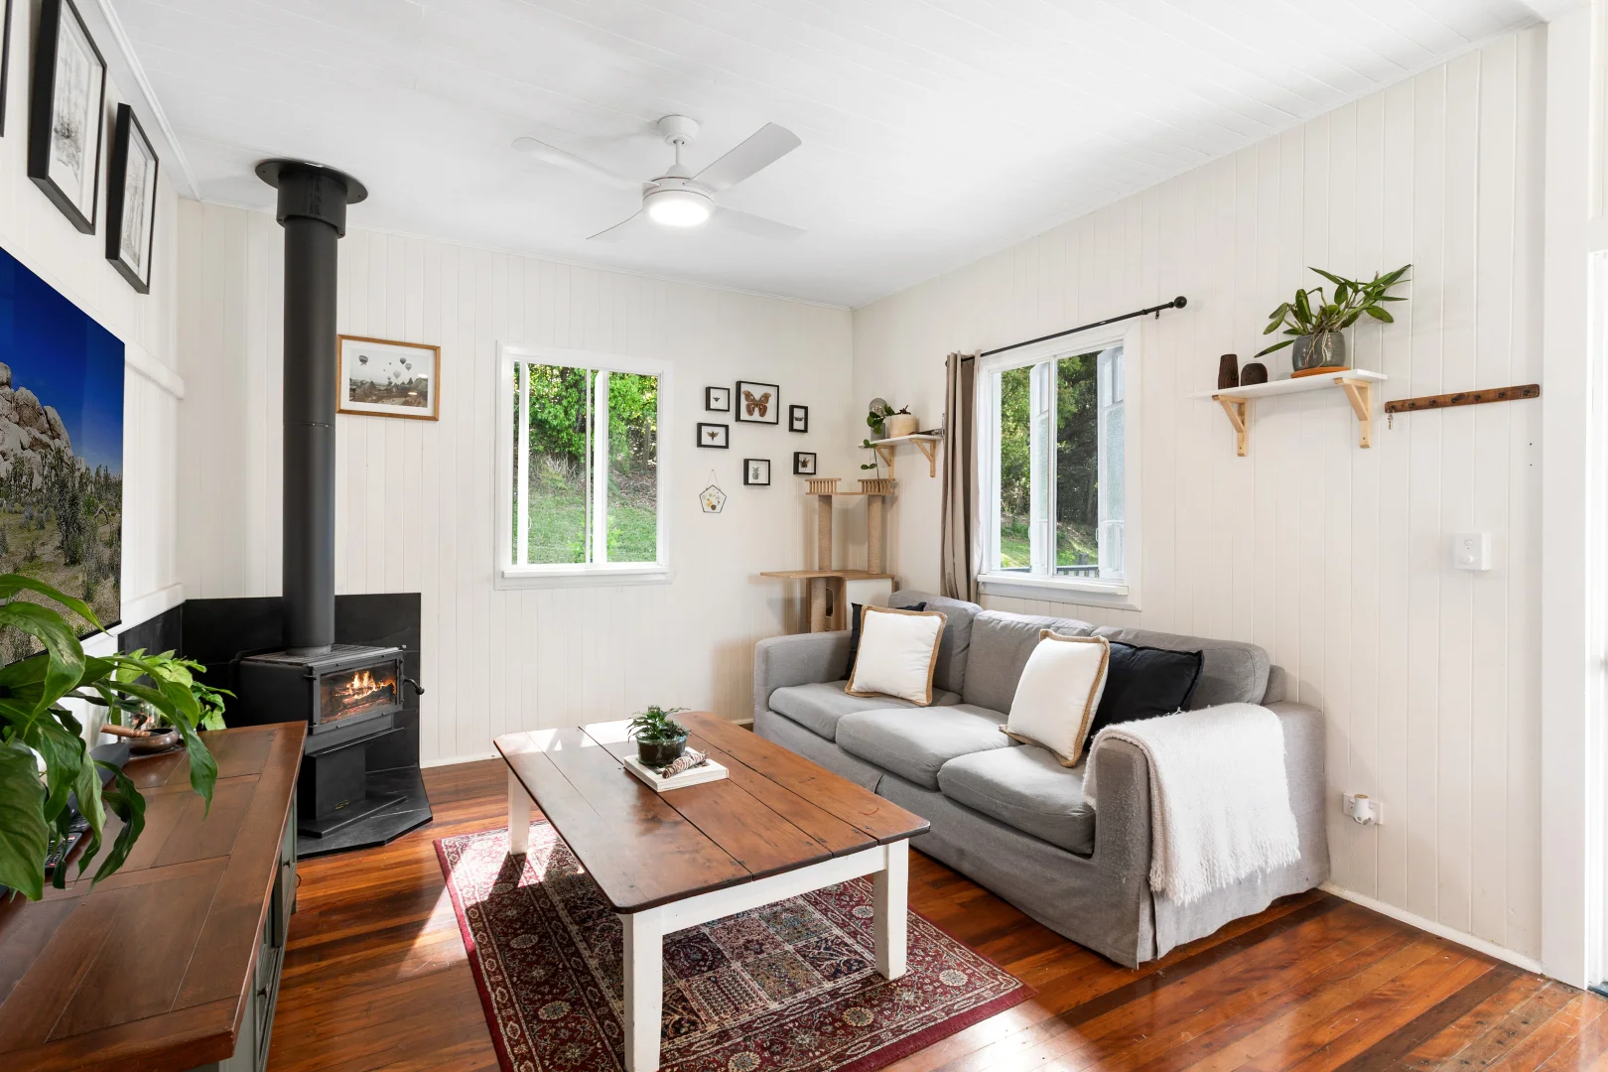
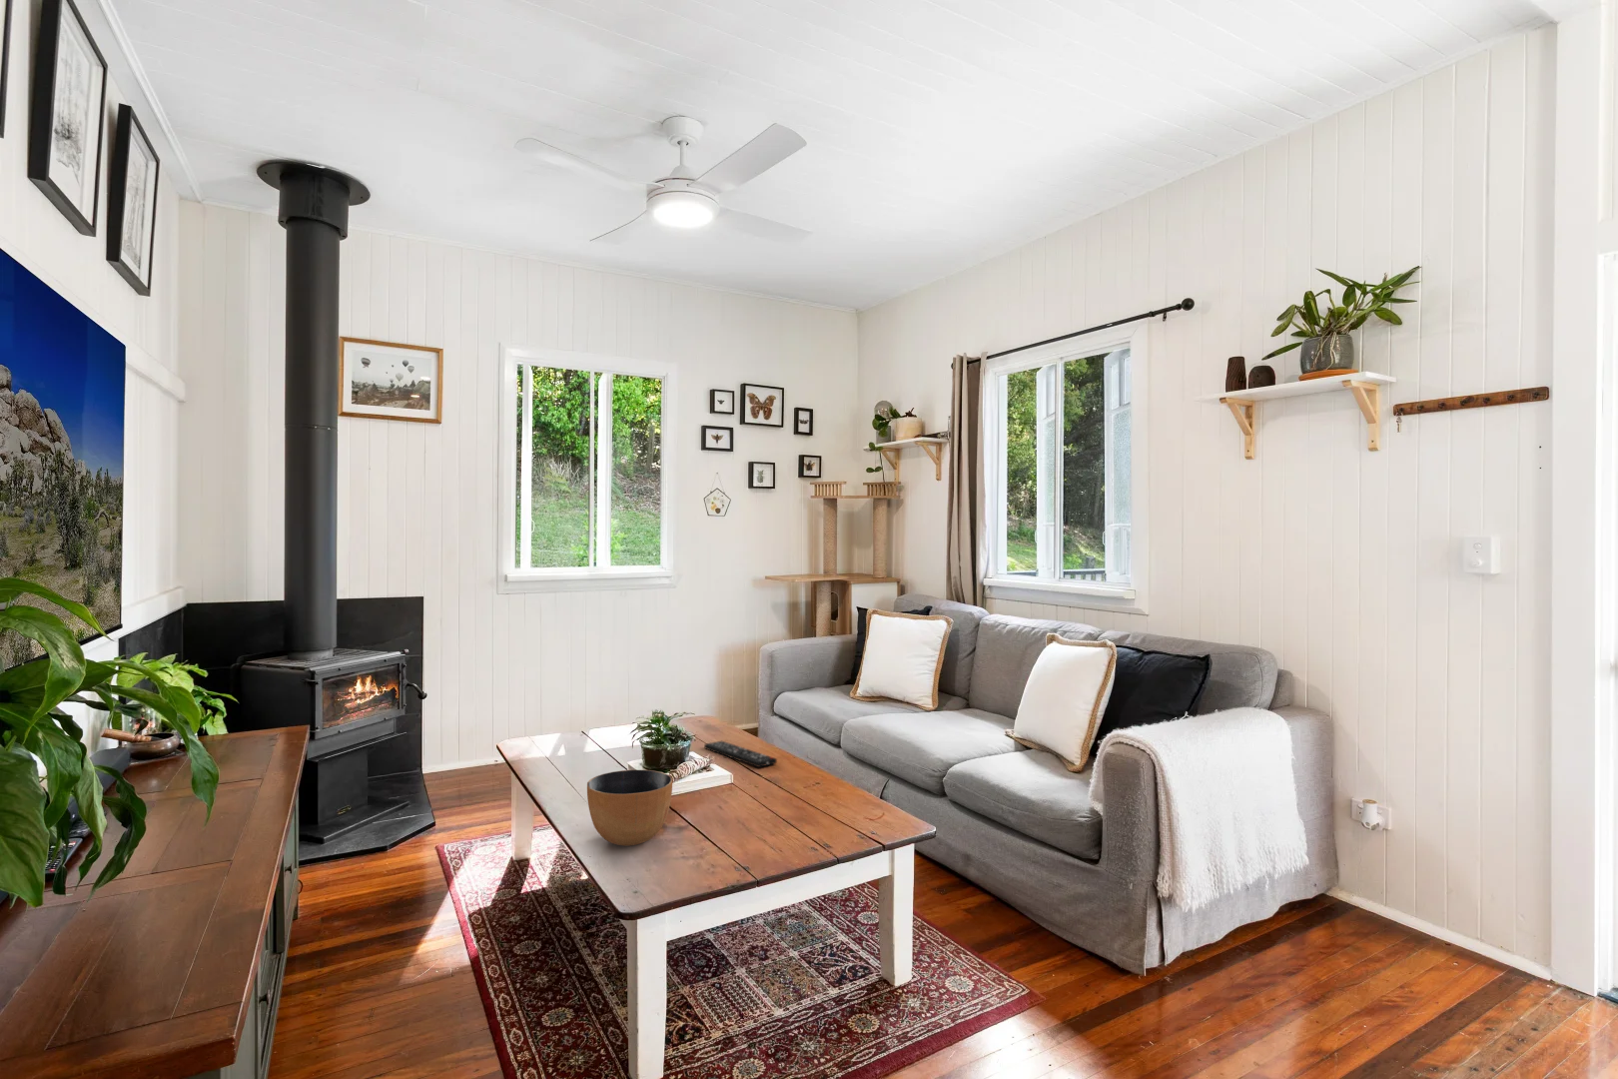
+ bowl [586,770,673,848]
+ remote control [703,741,778,768]
